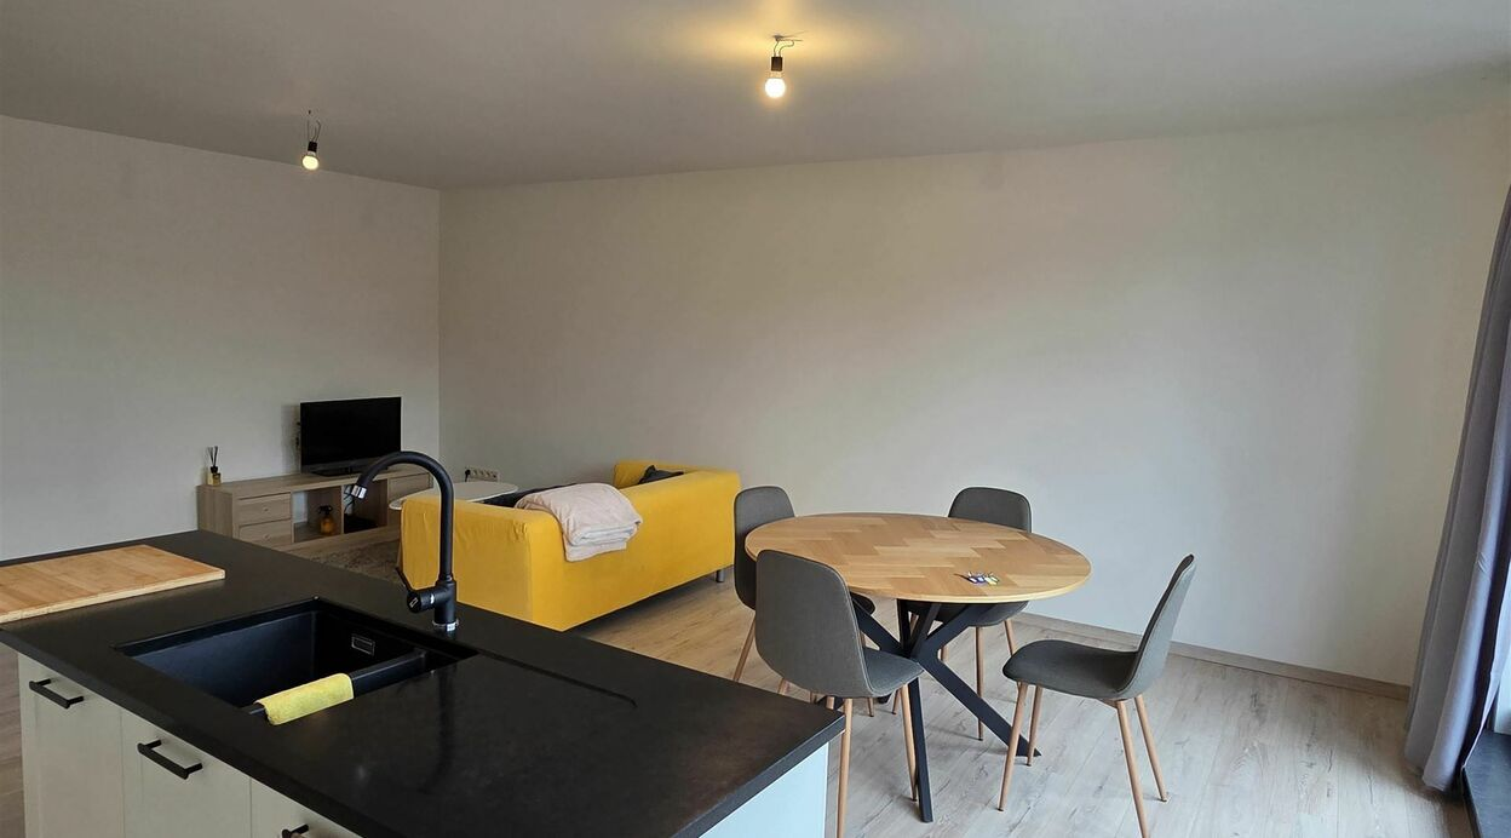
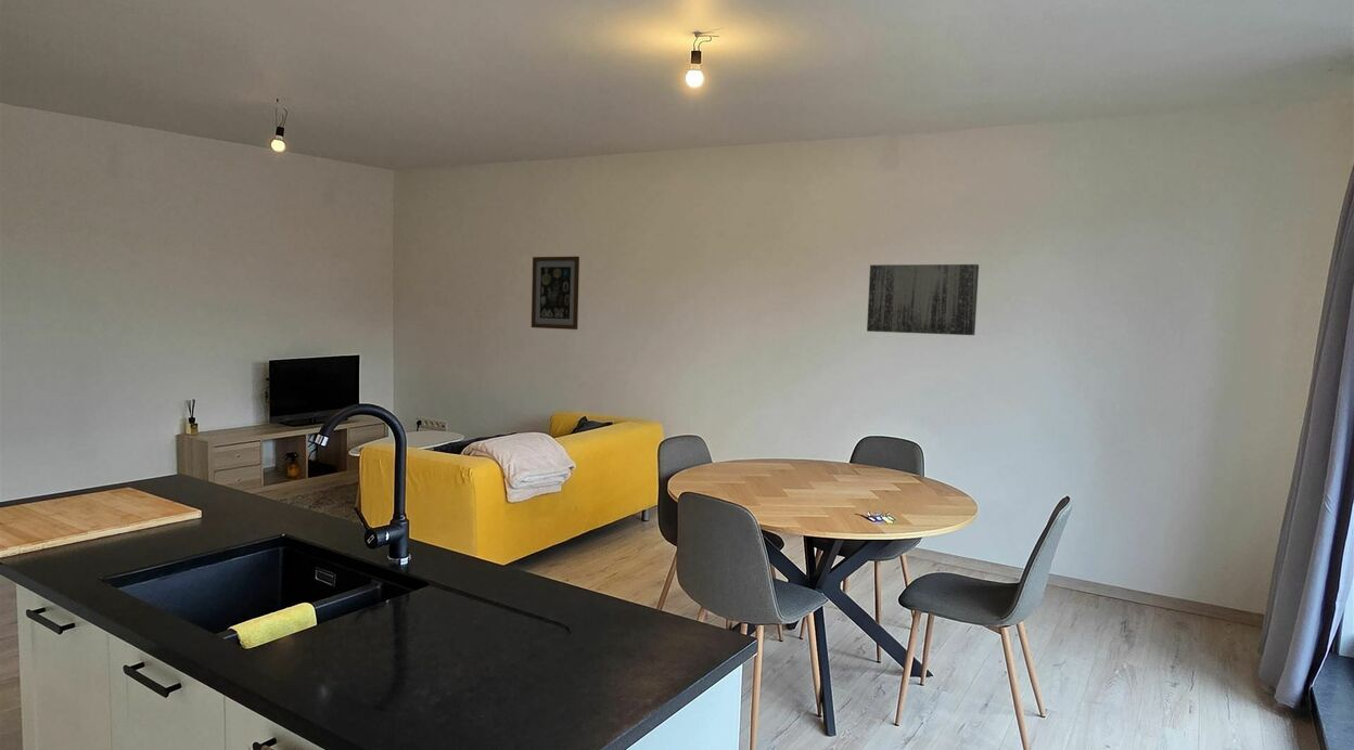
+ wall art [531,256,580,331]
+ wall art [866,263,980,336]
